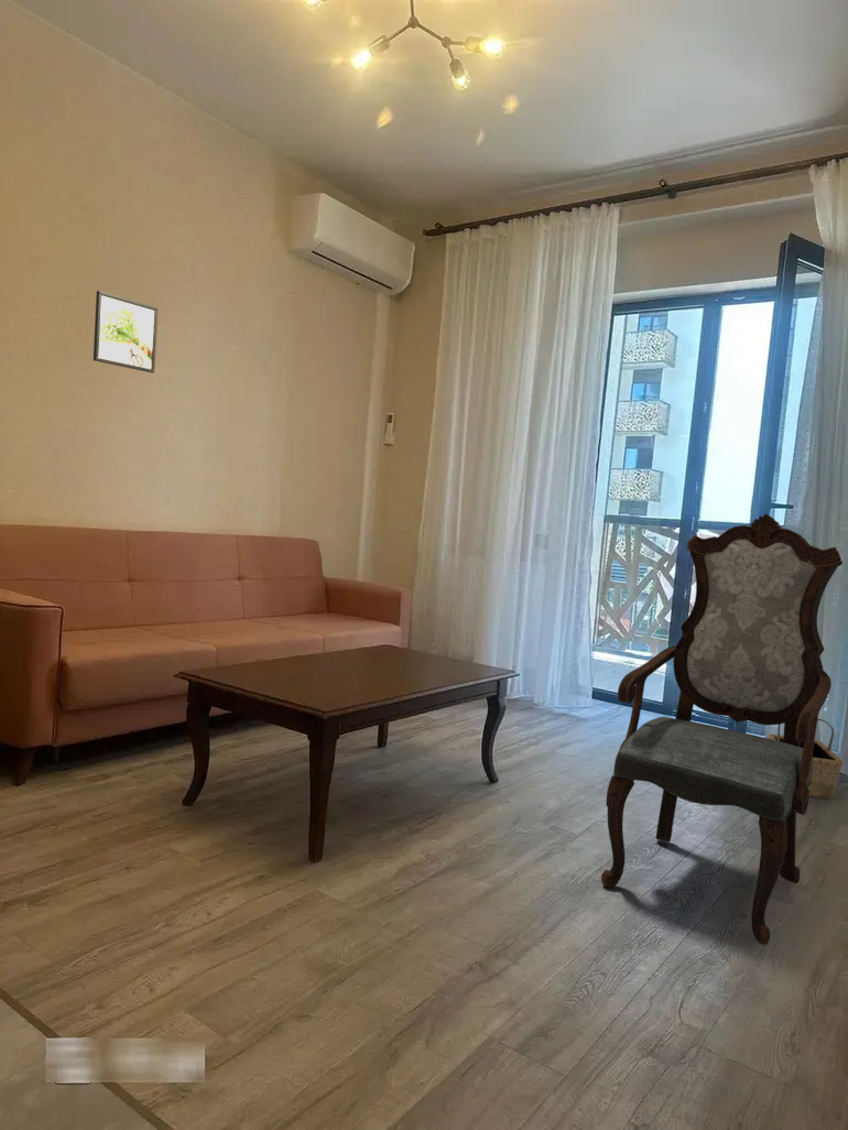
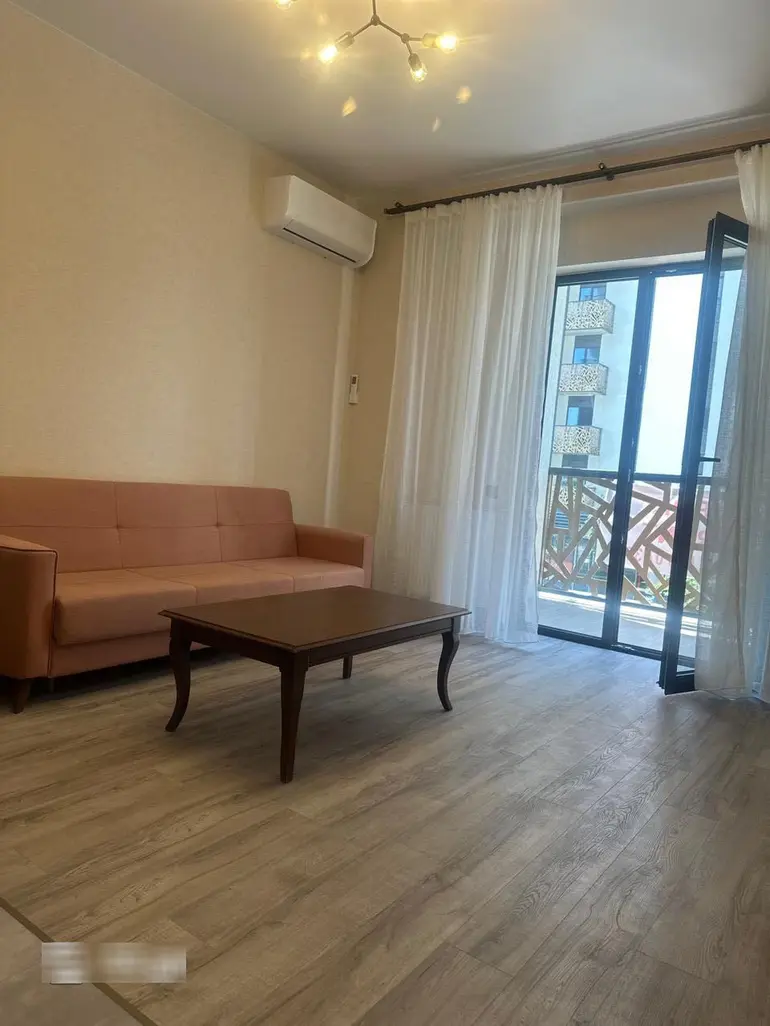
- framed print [93,290,159,374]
- basket [768,718,844,801]
- armchair [600,513,844,946]
